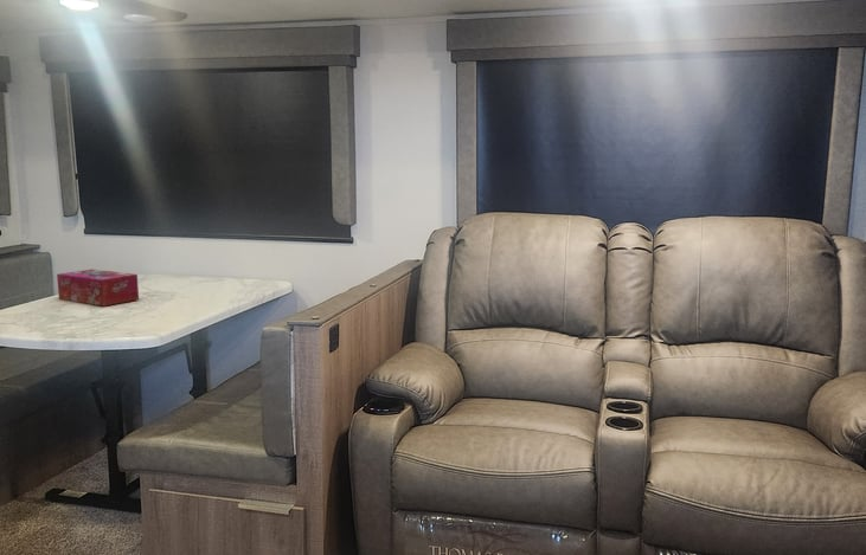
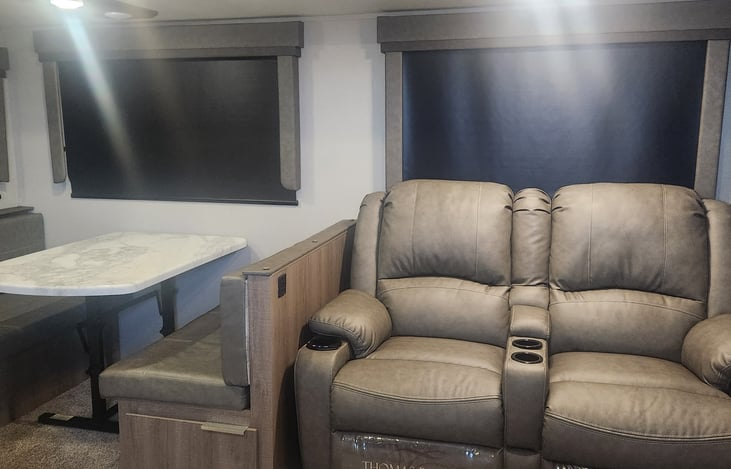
- tissue box [56,269,140,308]
